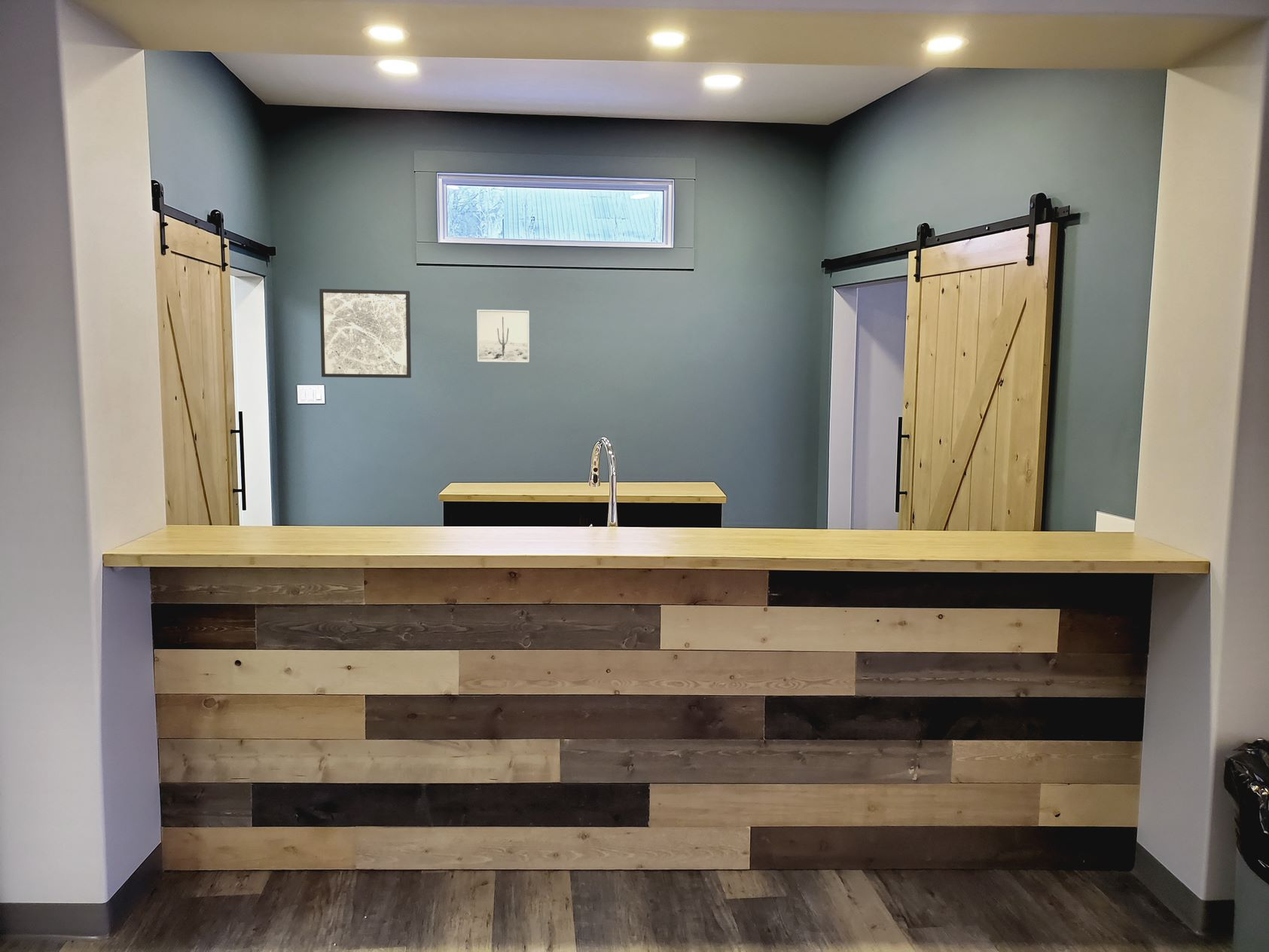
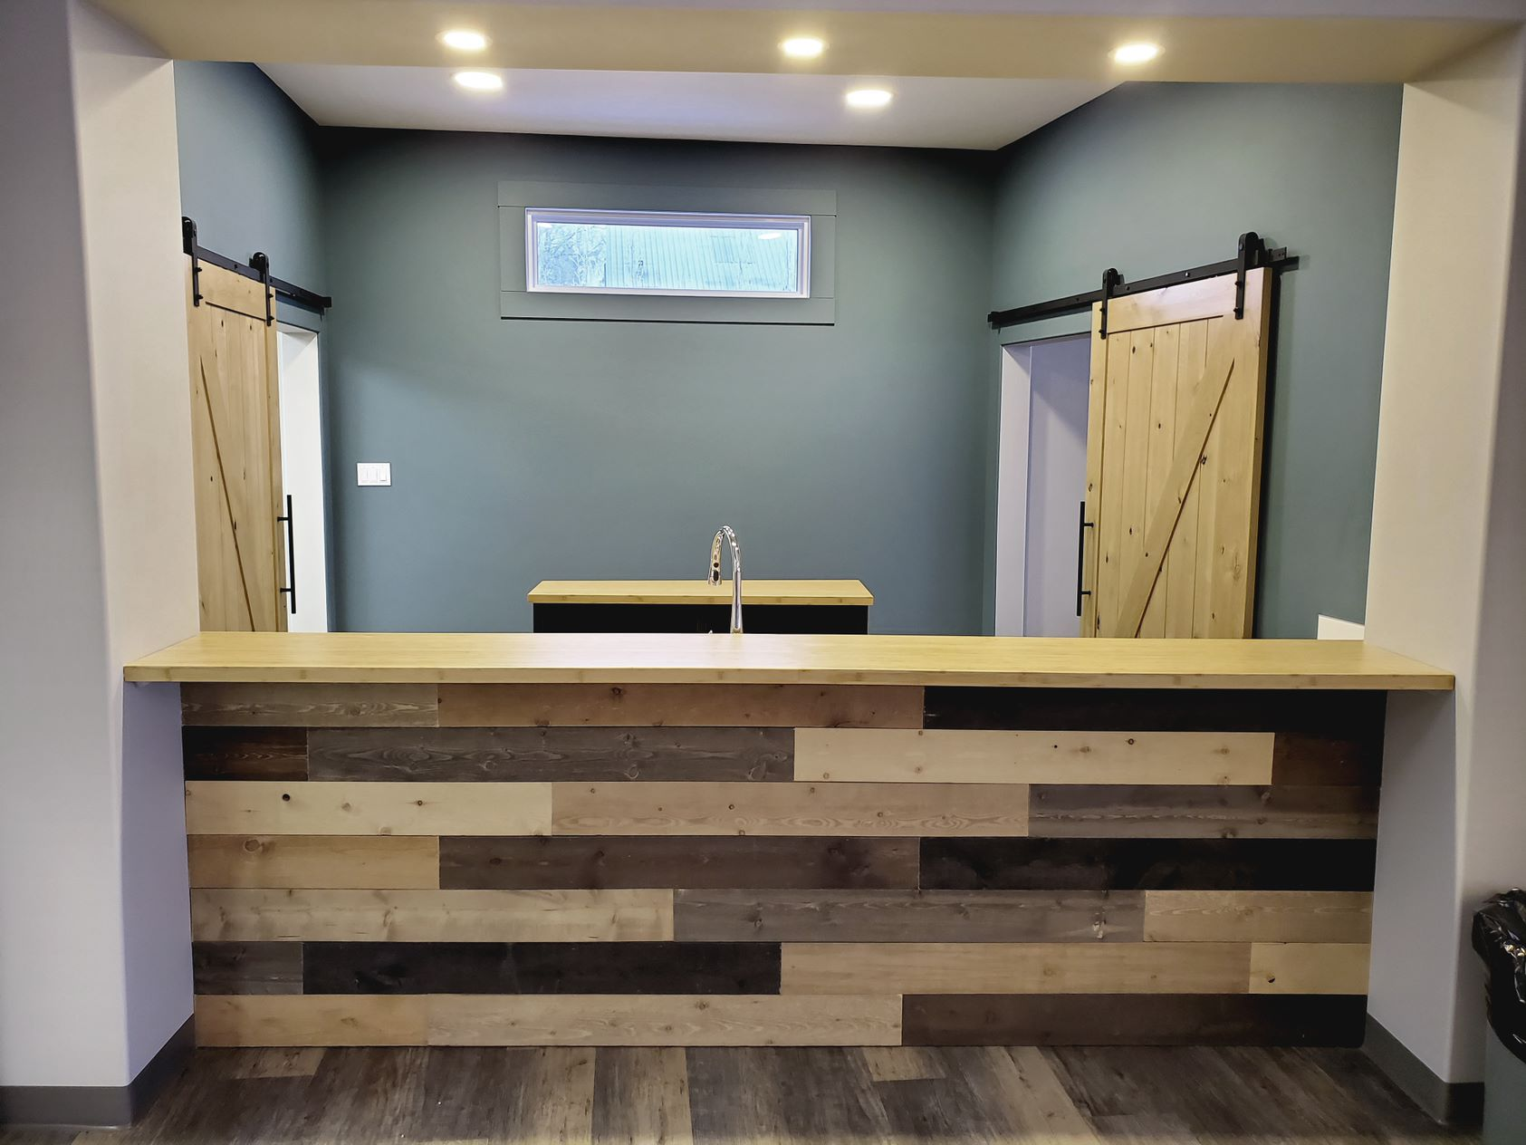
- wall art [319,288,412,379]
- wall art [477,309,530,363]
